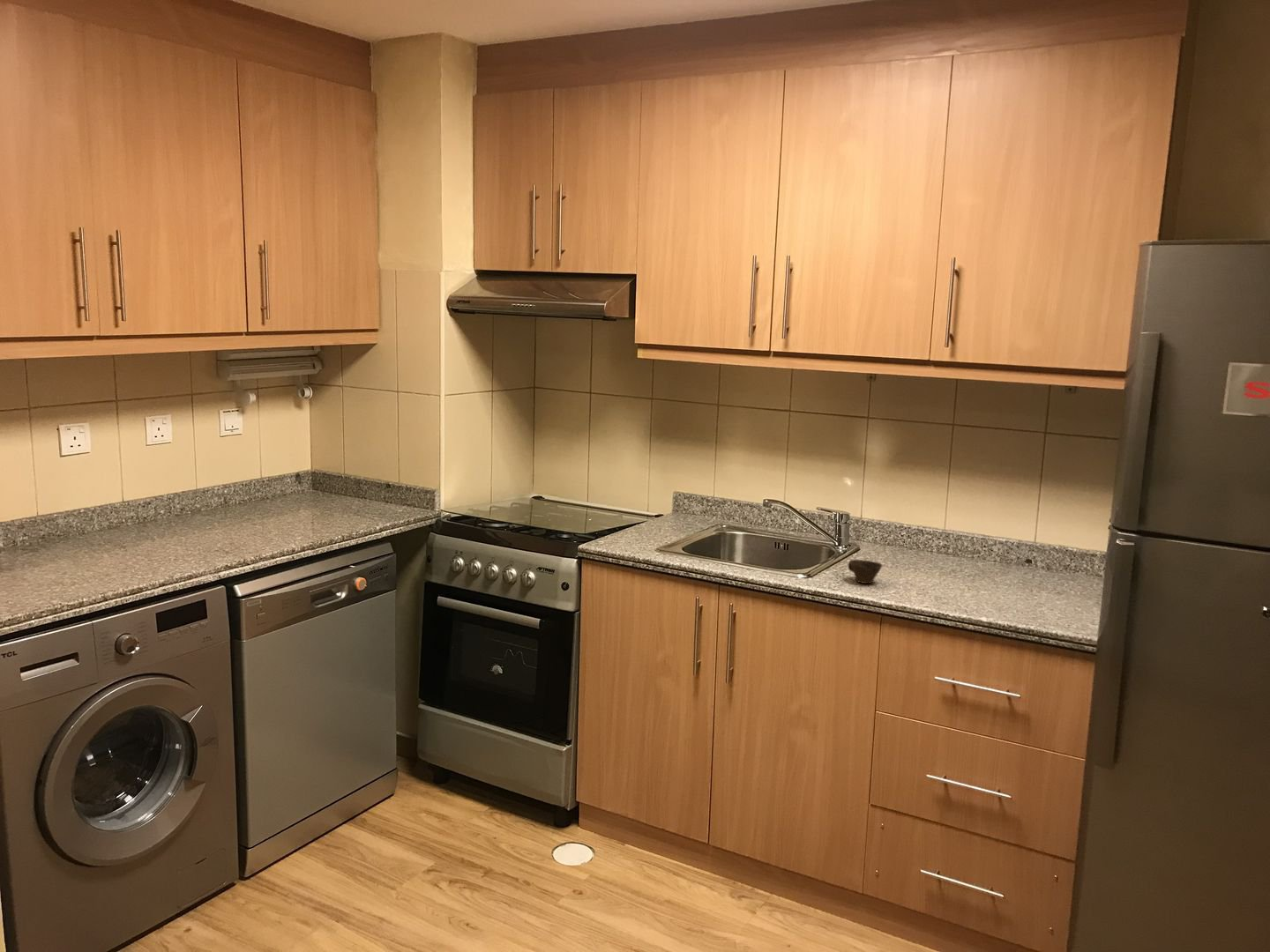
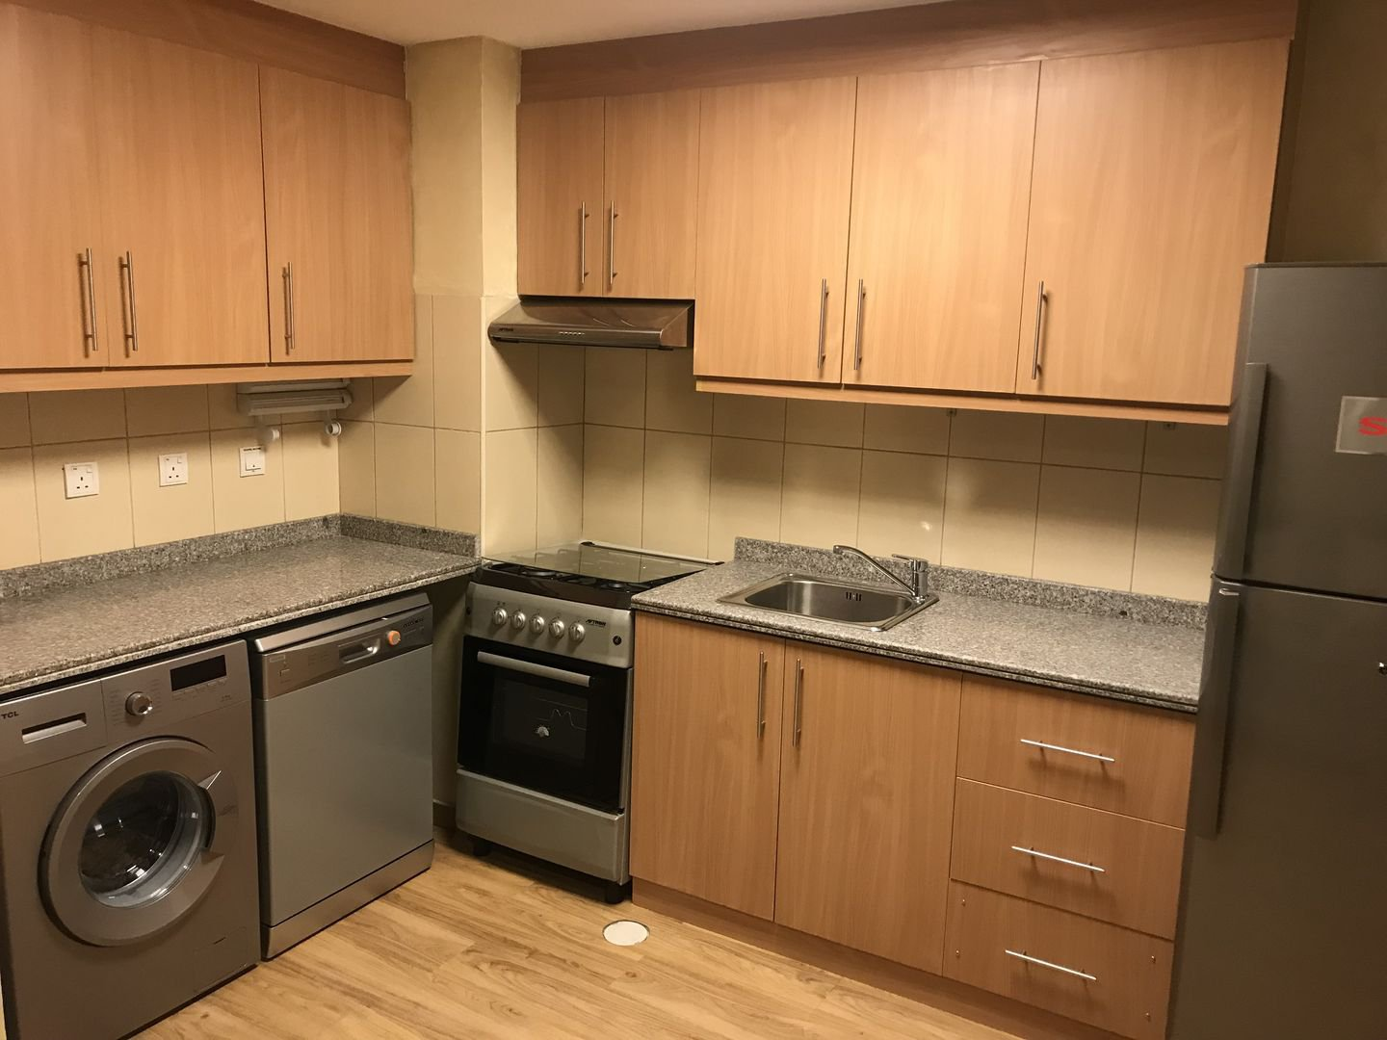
- cup [848,559,884,584]
